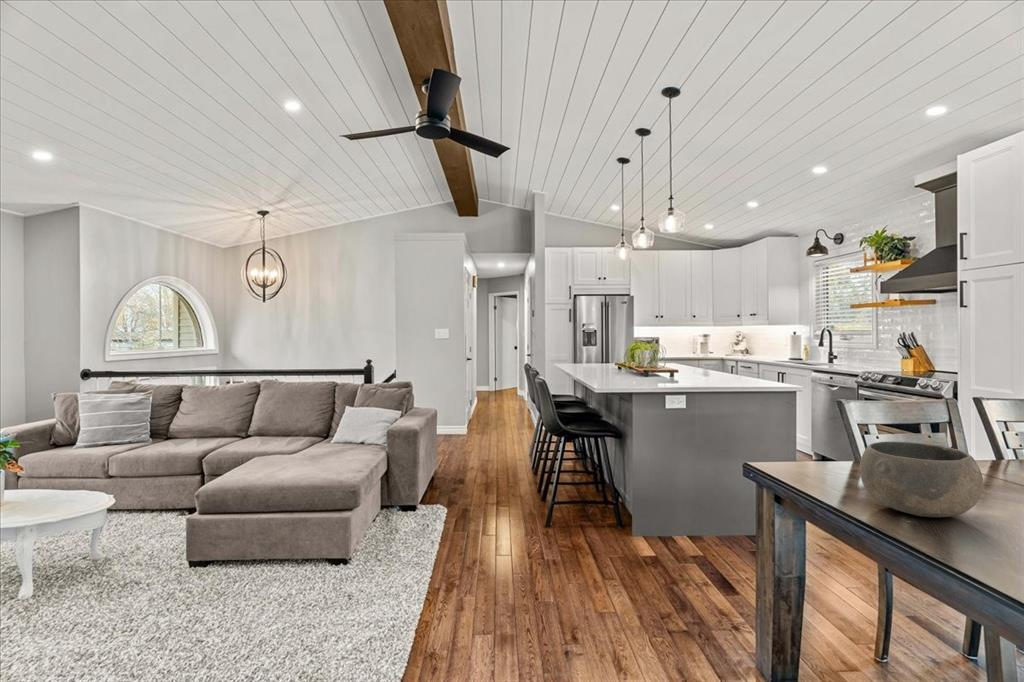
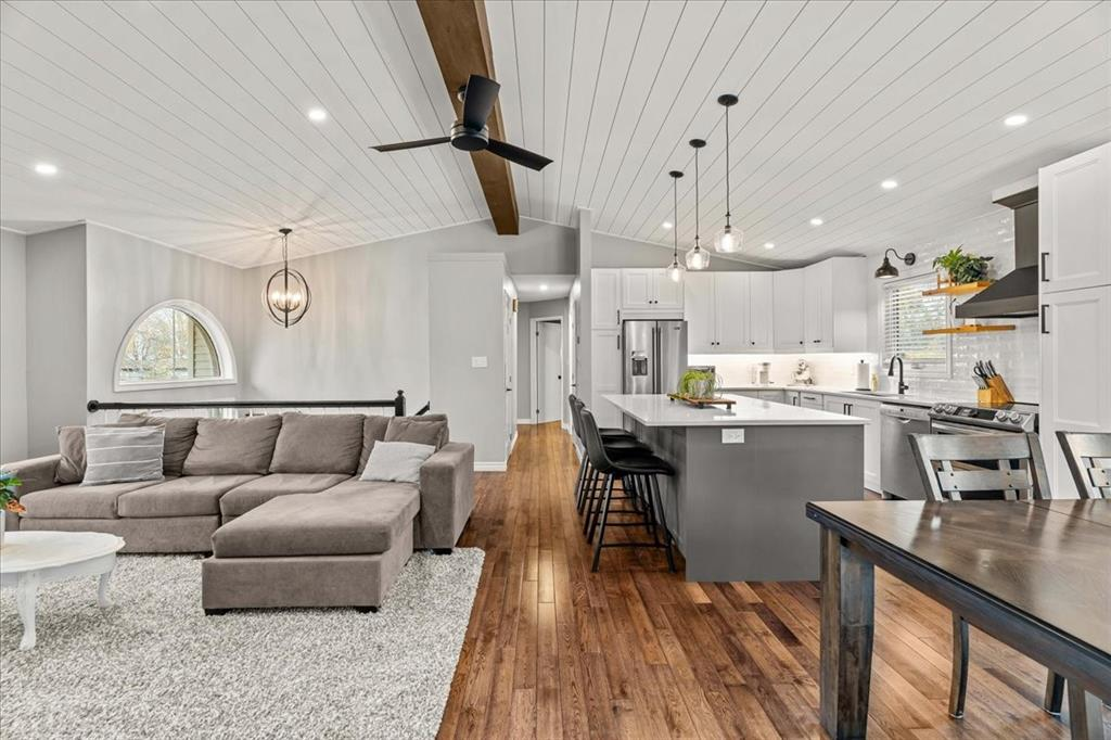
- bowl [859,441,984,518]
